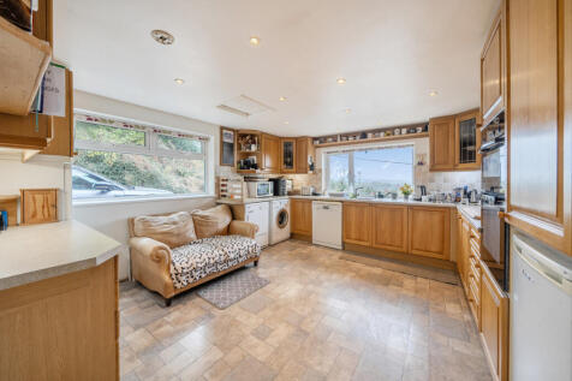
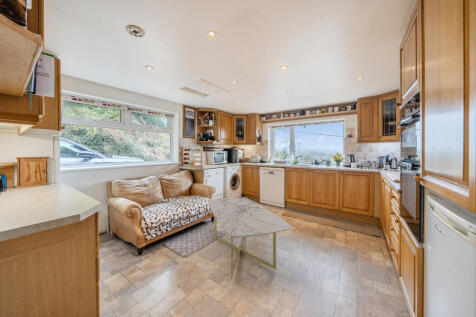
+ coffee table [207,196,293,281]
